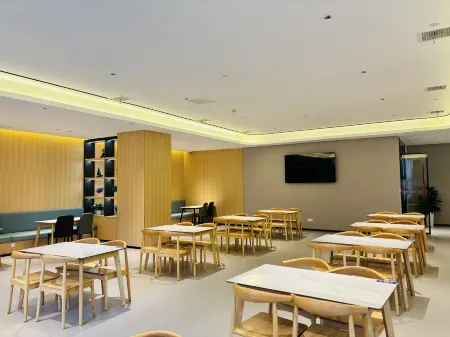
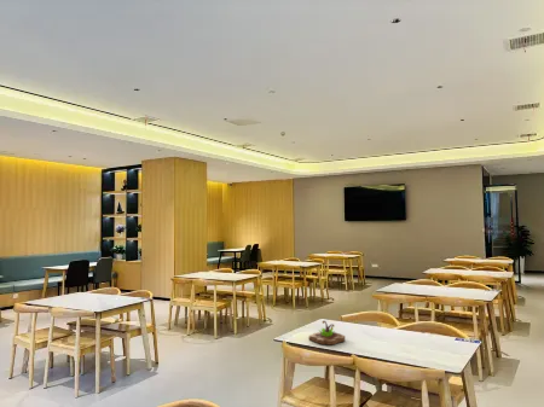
+ succulent planter [308,320,346,347]
